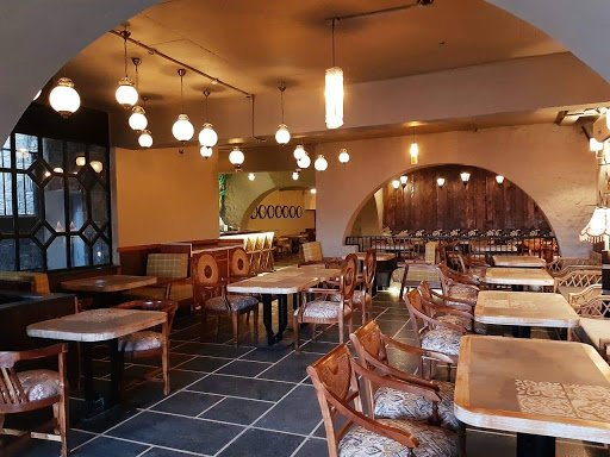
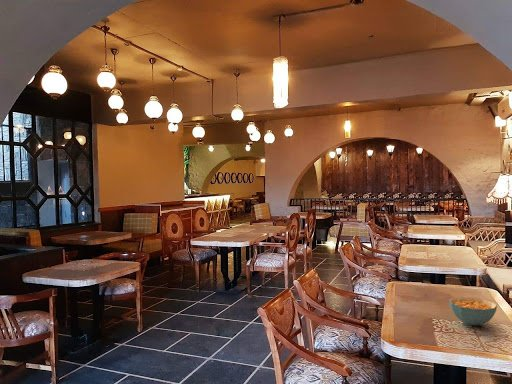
+ cereal bowl [448,296,498,326]
